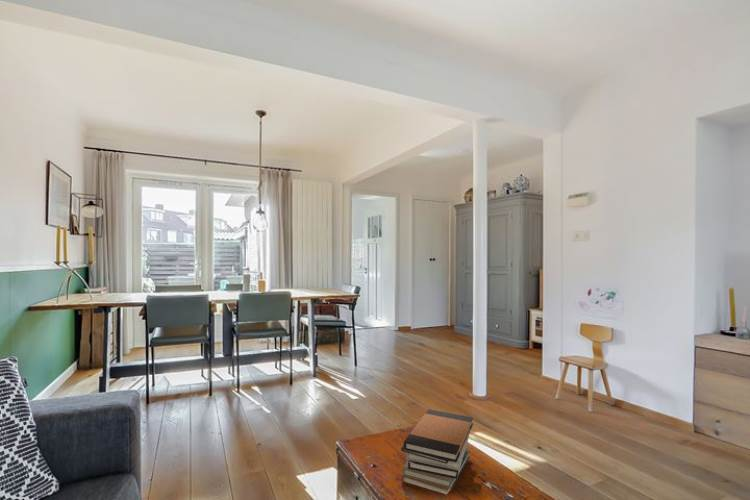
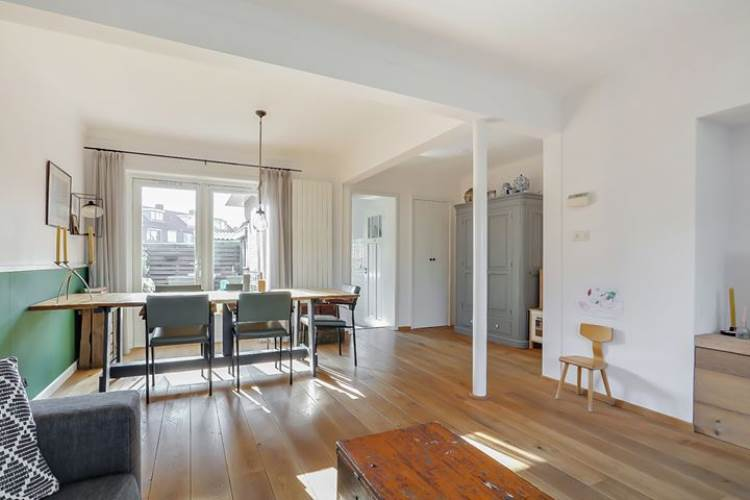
- book stack [400,408,474,495]
